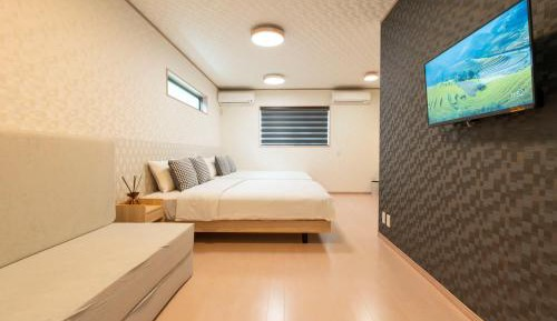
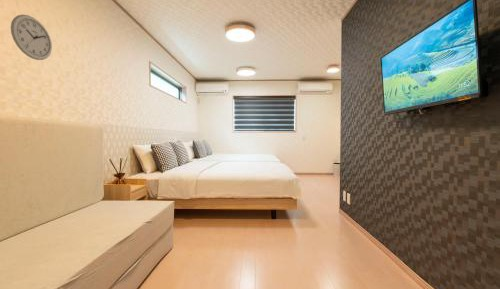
+ wall clock [10,14,53,61]
